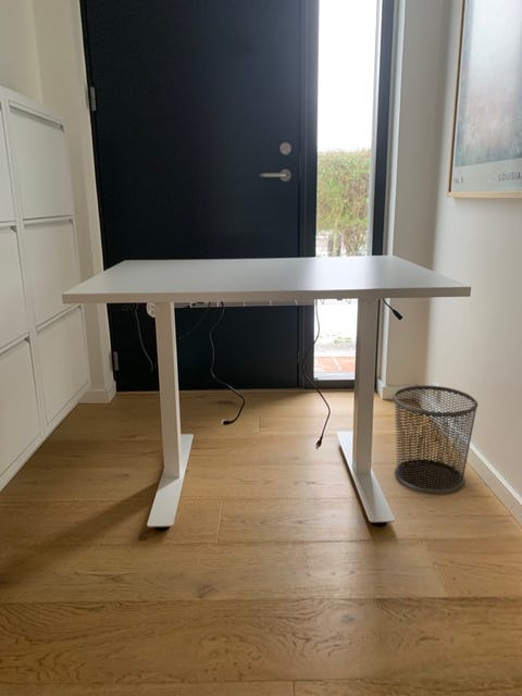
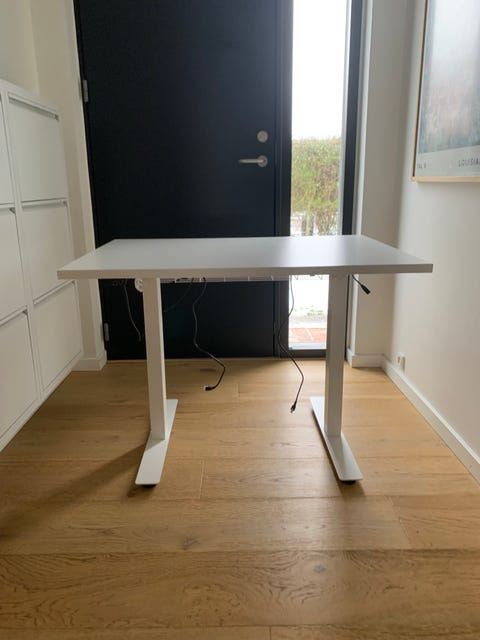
- waste bin [391,385,480,494]
